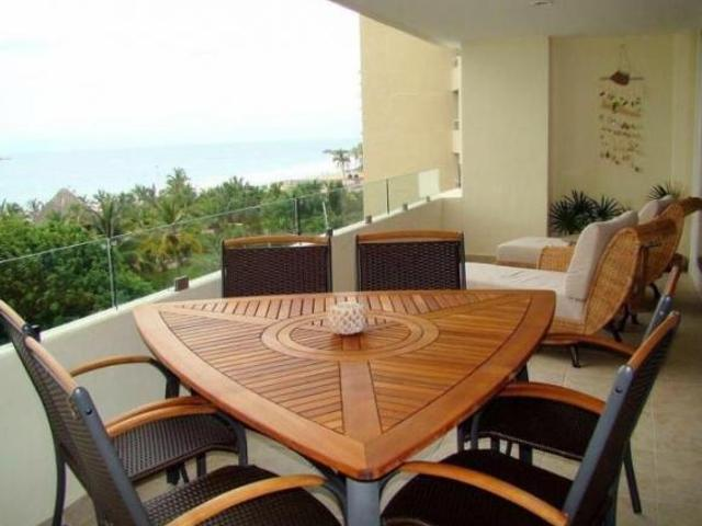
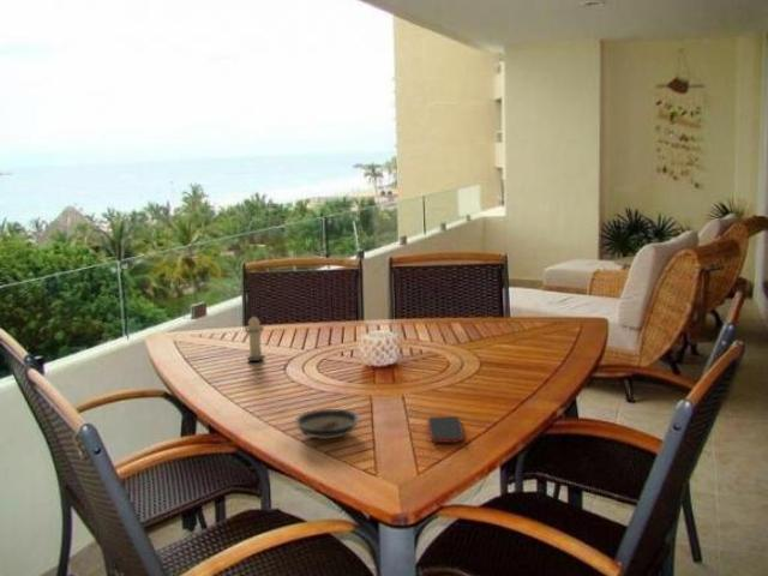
+ saucer [294,408,361,440]
+ candle [244,314,266,362]
+ smartphone [427,415,466,444]
